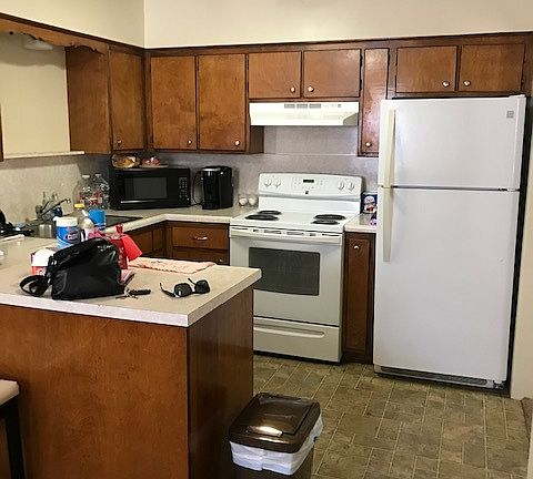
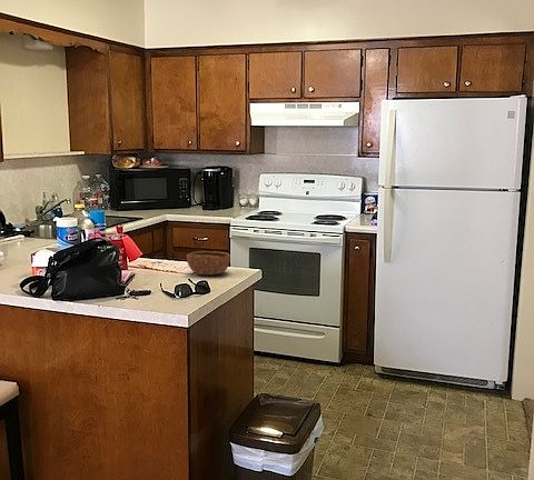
+ bowl [186,250,231,276]
